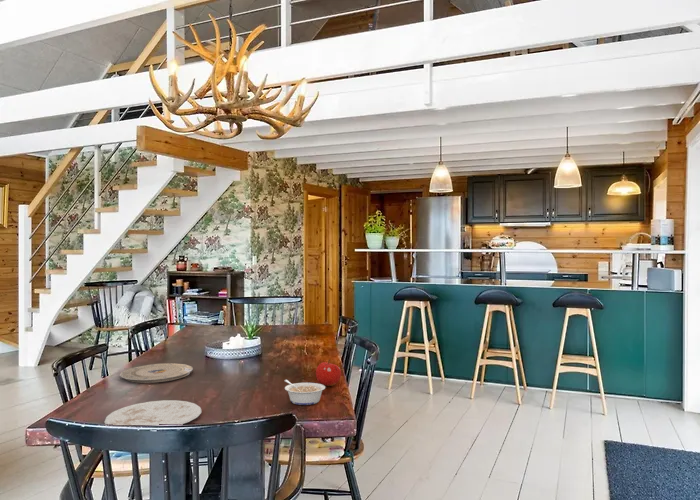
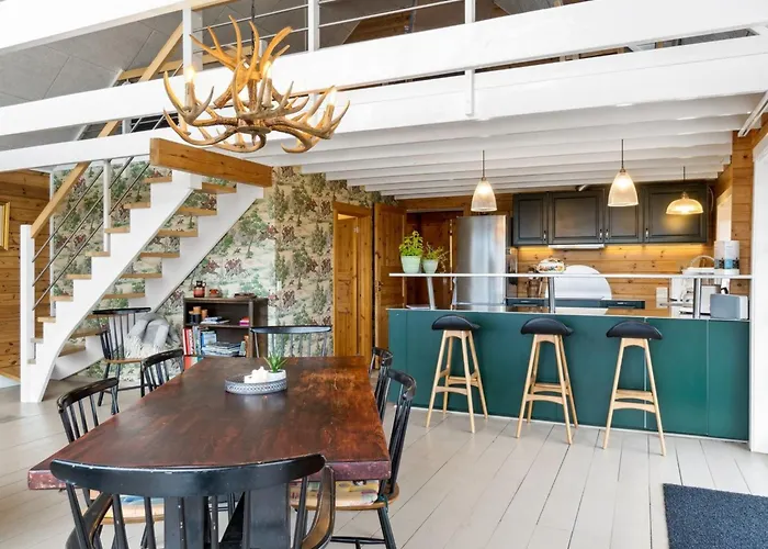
- plate [103,399,203,426]
- plate [119,362,194,384]
- fruit [315,359,342,387]
- legume [283,379,326,406]
